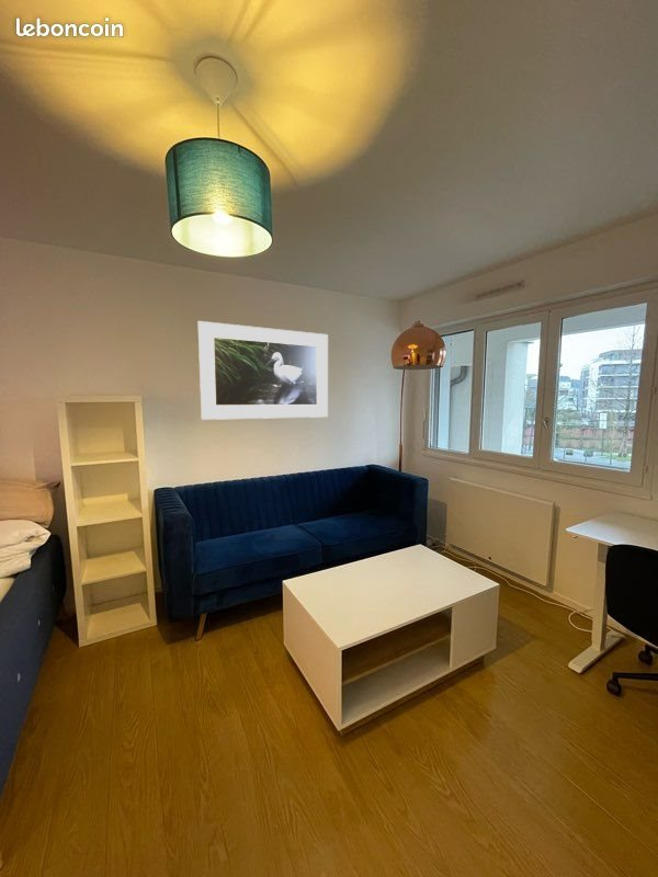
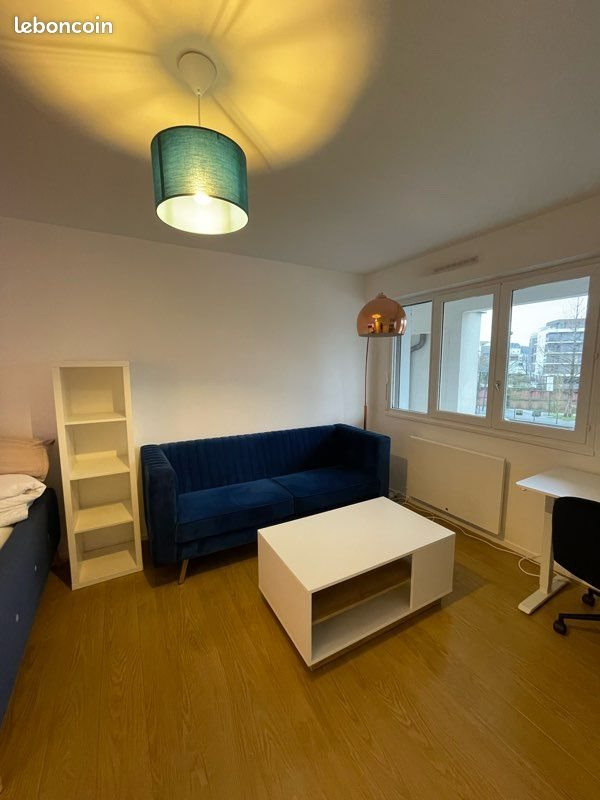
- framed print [196,320,329,421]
